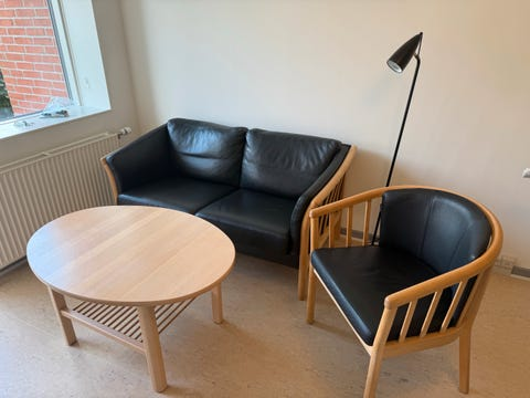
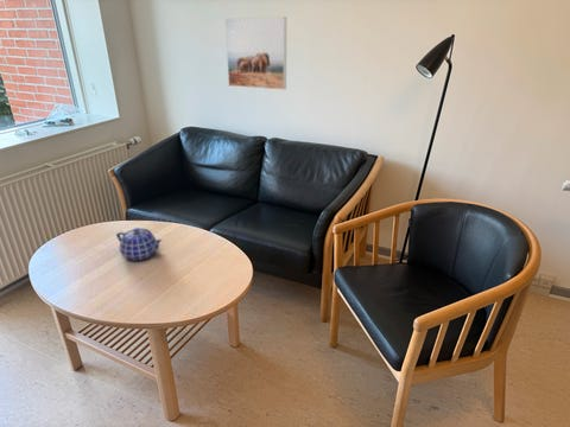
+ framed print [223,15,287,91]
+ teapot [115,227,163,261]
